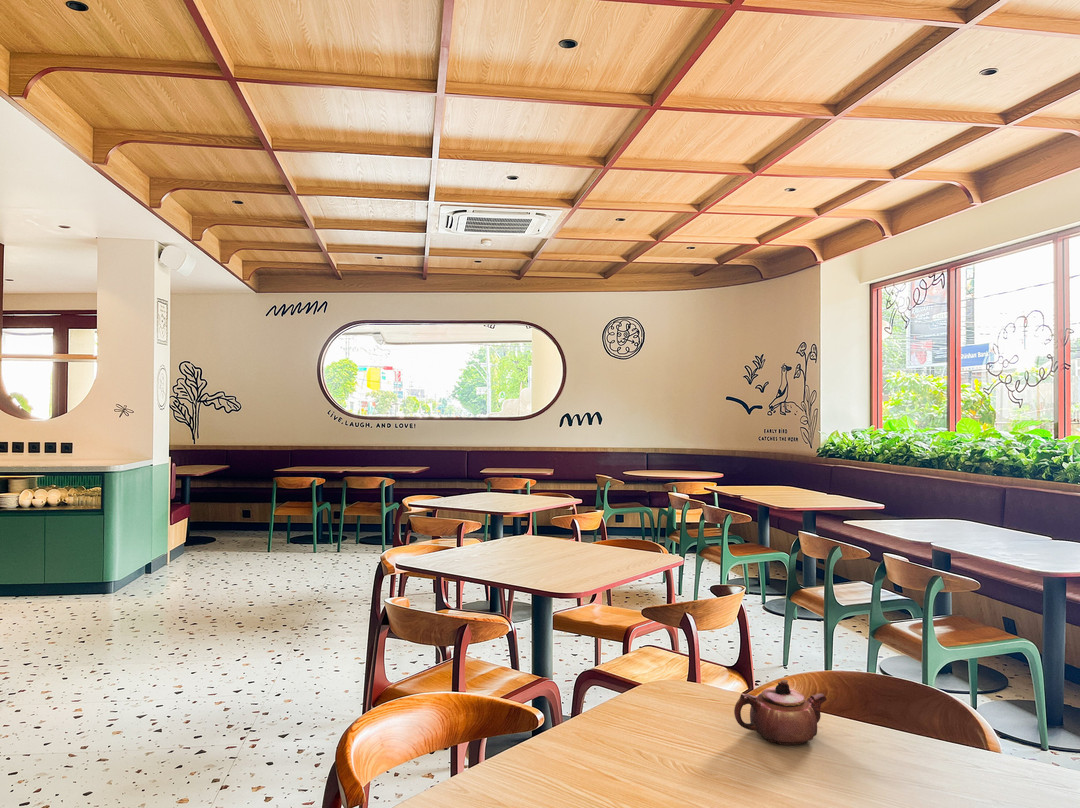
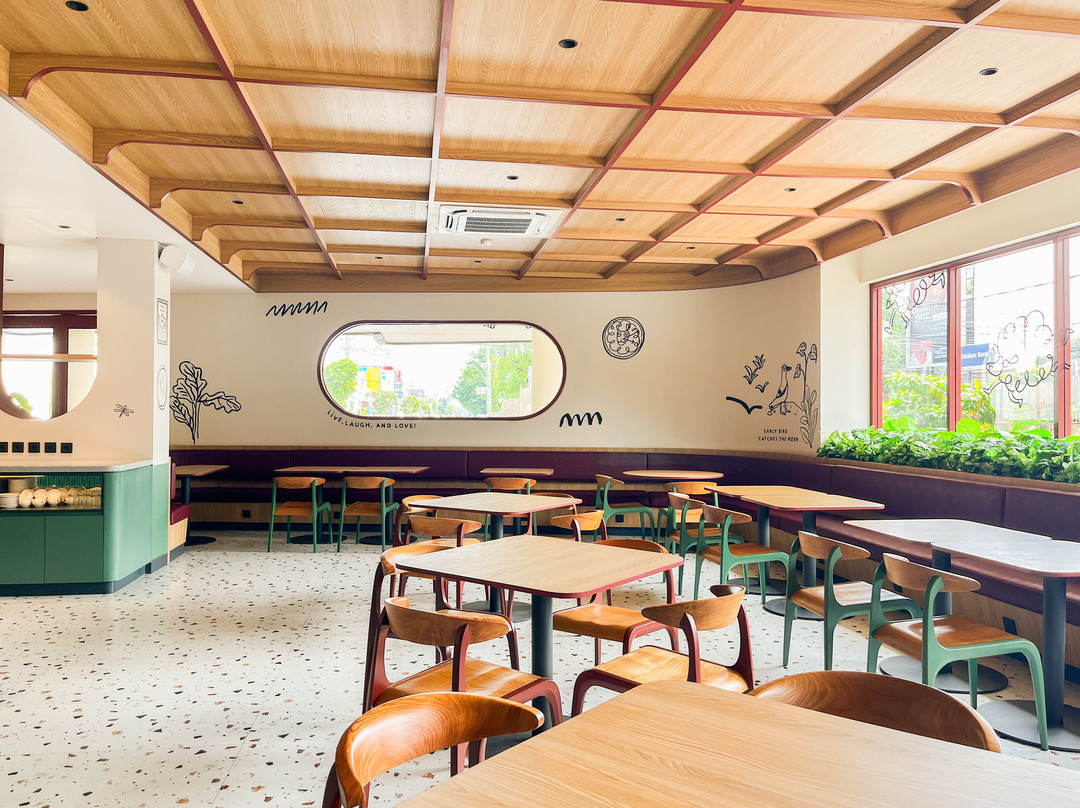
- teapot [733,679,828,746]
